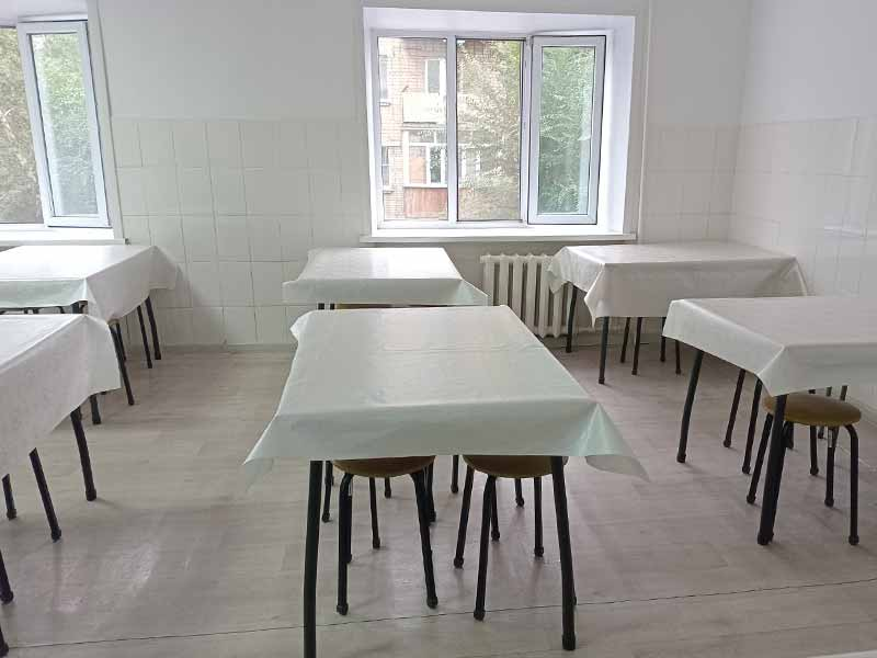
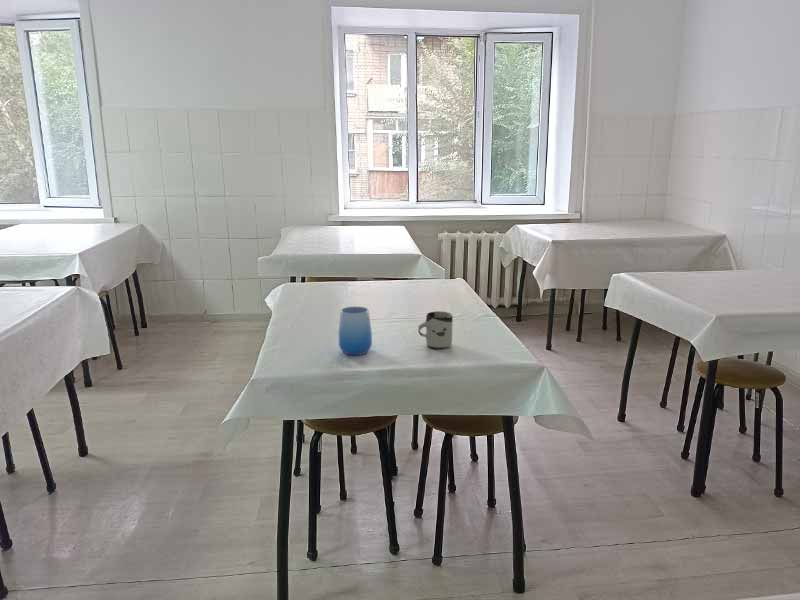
+ cup [417,310,454,350]
+ cup [337,306,373,356]
